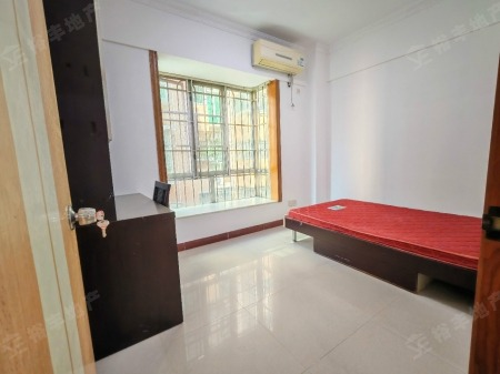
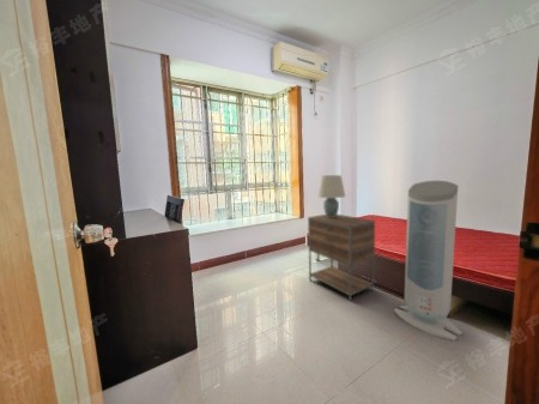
+ air purifier [393,180,464,342]
+ nightstand [307,213,376,302]
+ table lamp [316,174,346,217]
